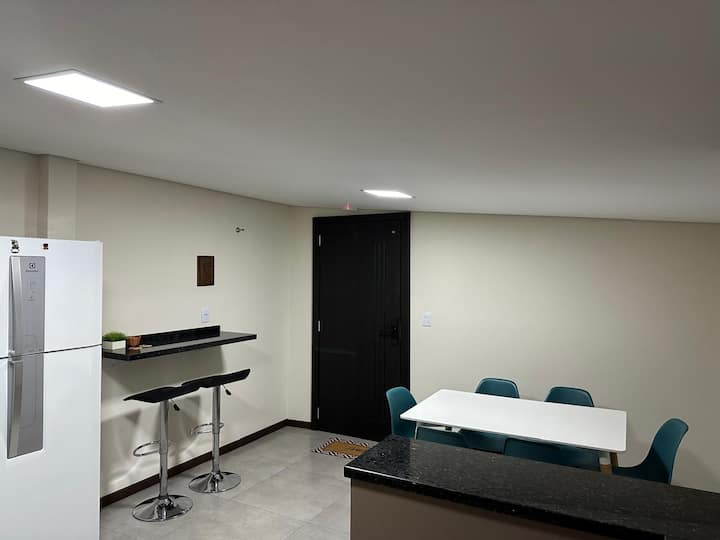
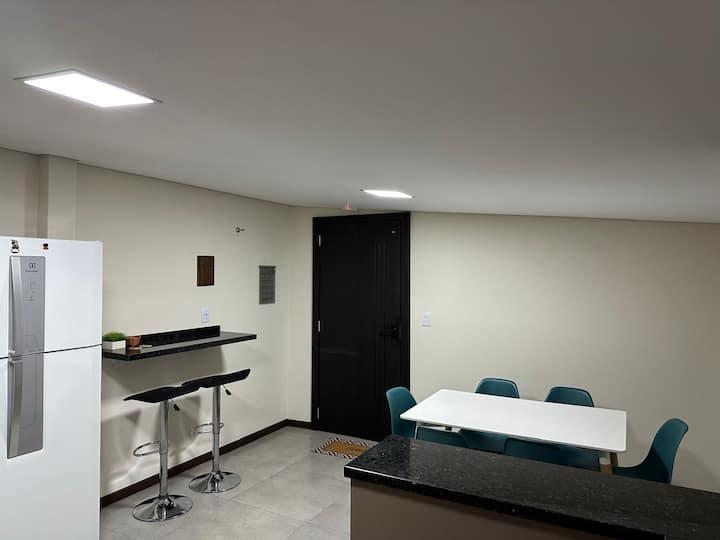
+ calendar [257,259,277,306]
